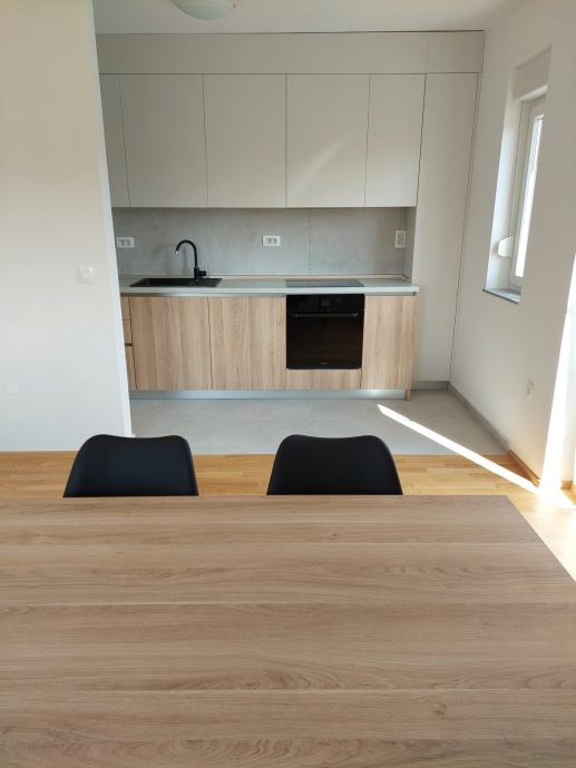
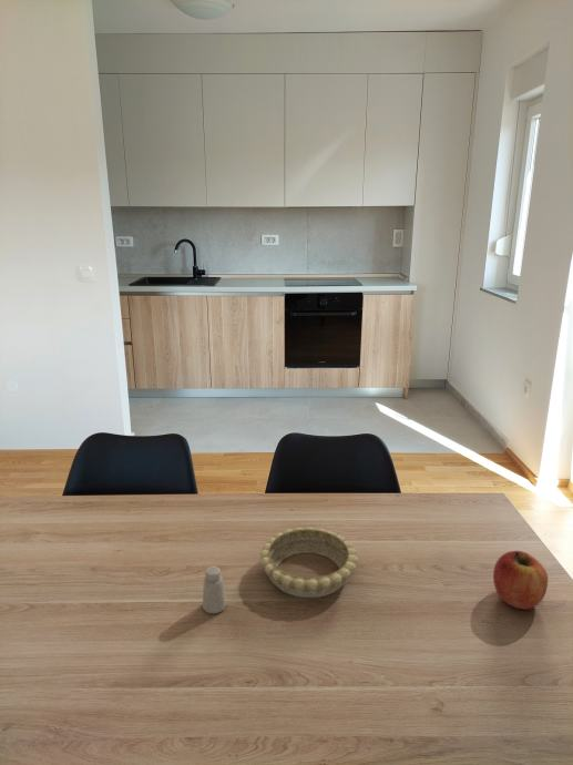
+ apple [492,550,550,611]
+ saltshaker [202,565,227,614]
+ decorative bowl [259,526,359,599]
